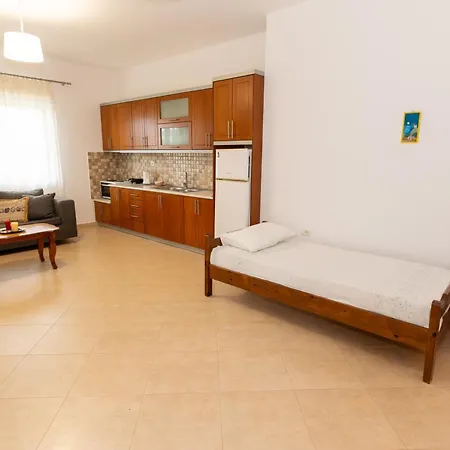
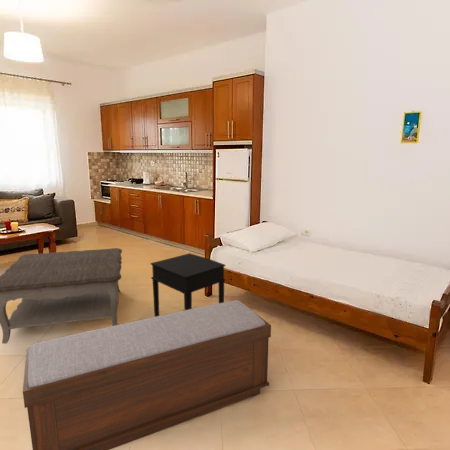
+ coffee table [0,247,123,345]
+ bench [22,299,272,450]
+ side table [150,252,226,317]
